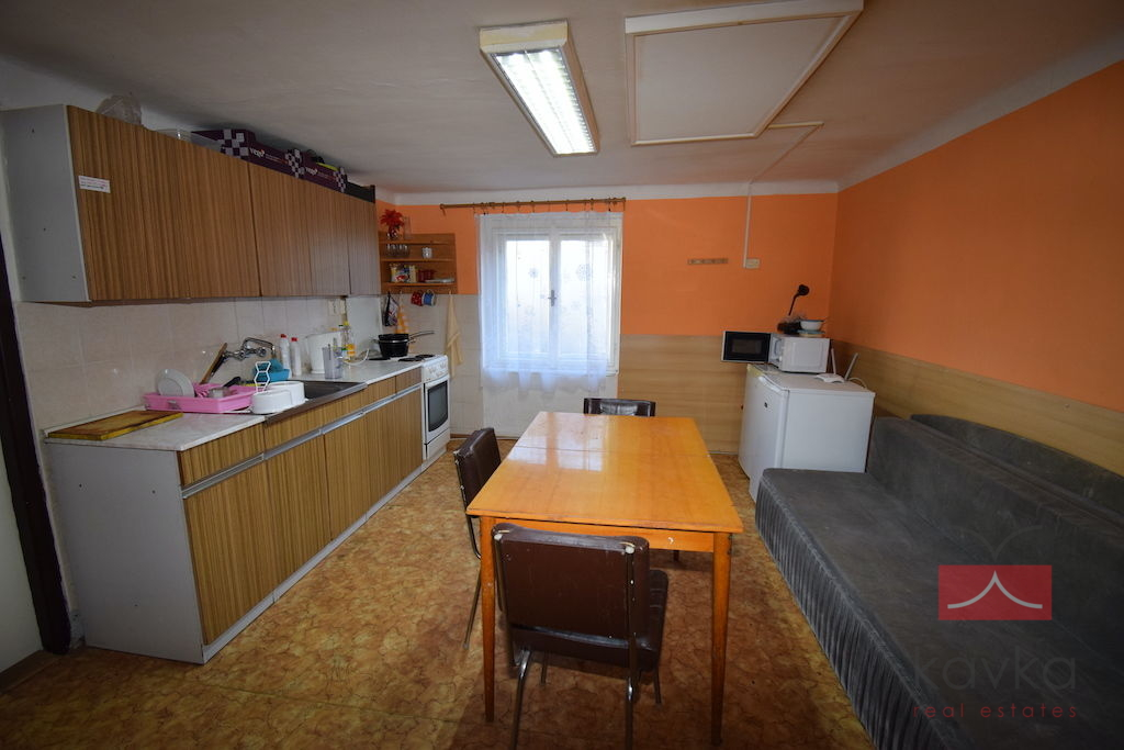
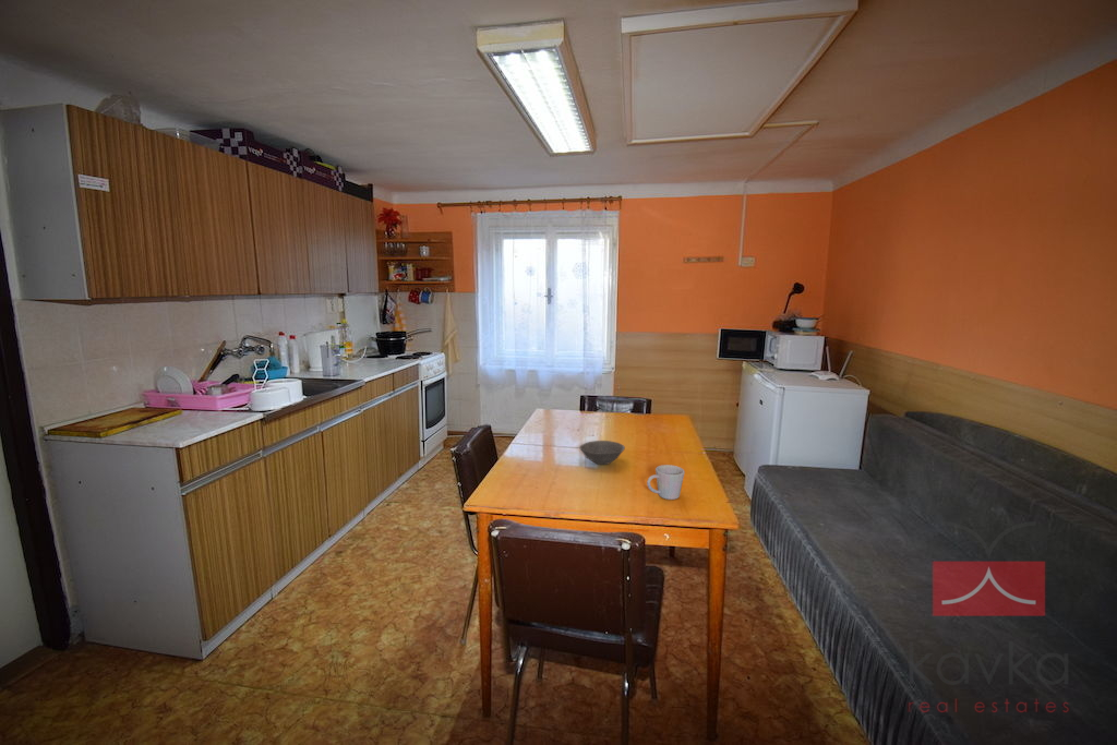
+ mug [646,464,686,501]
+ bowl [578,440,626,466]
